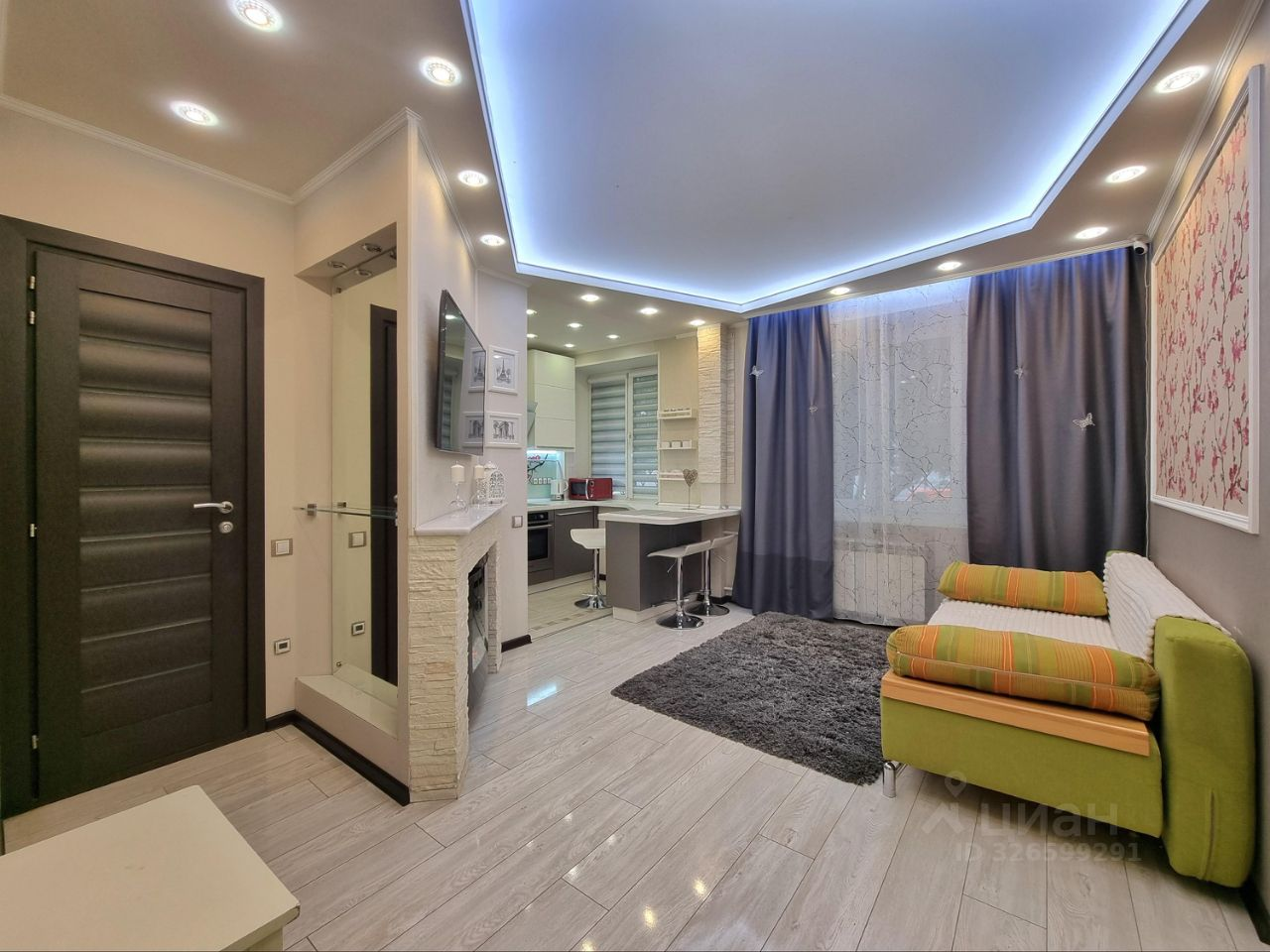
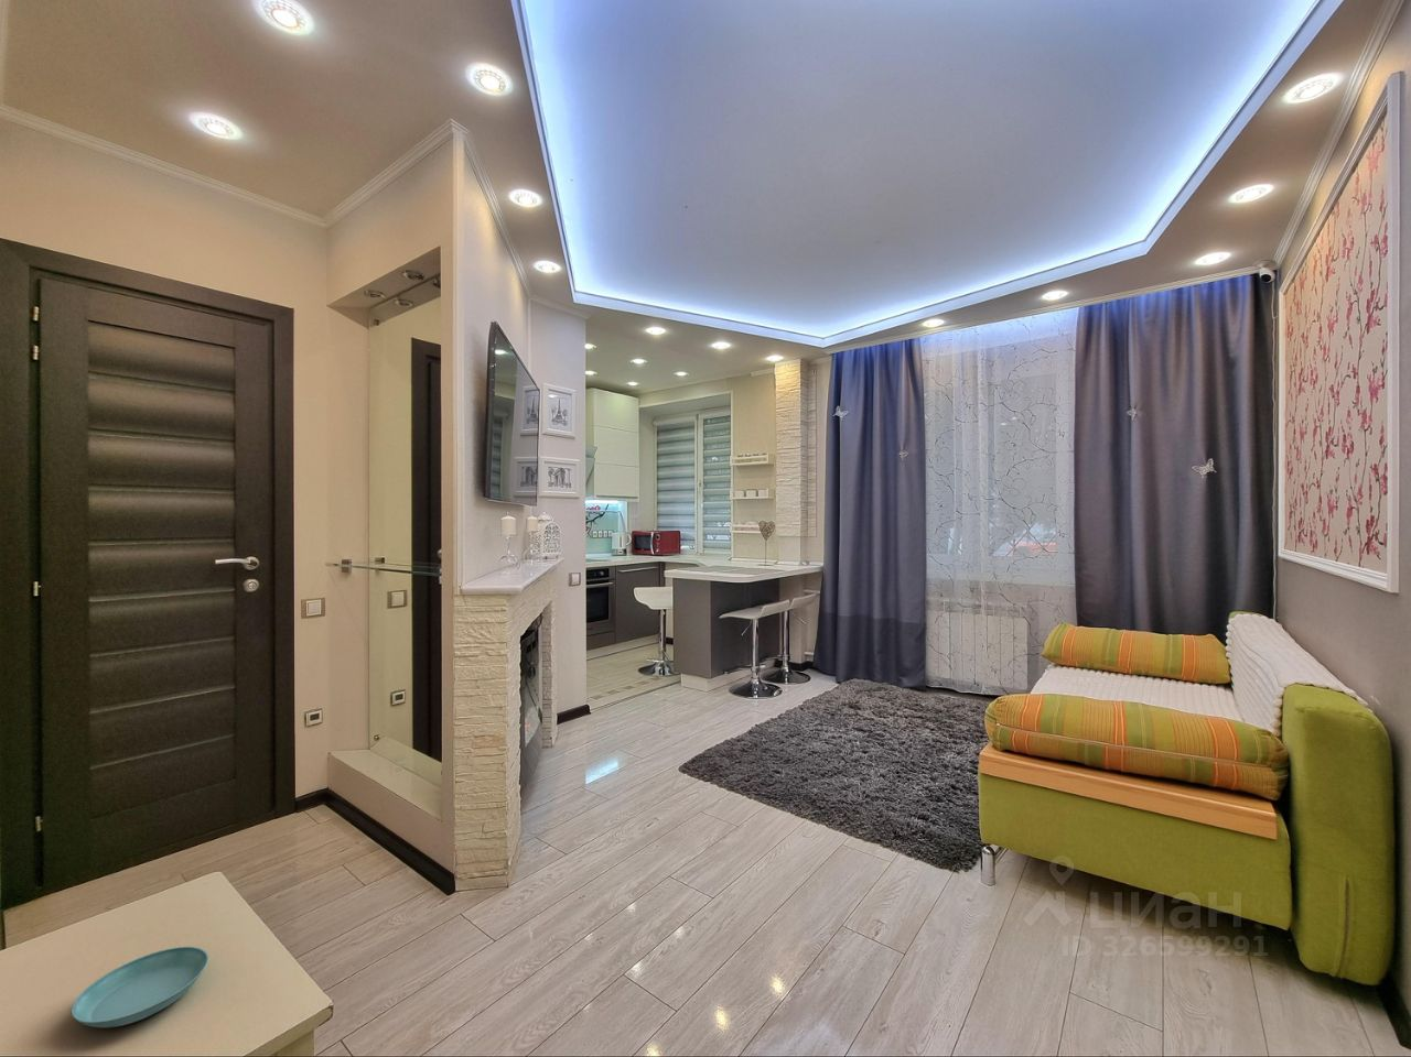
+ saucer [71,946,210,1028]
